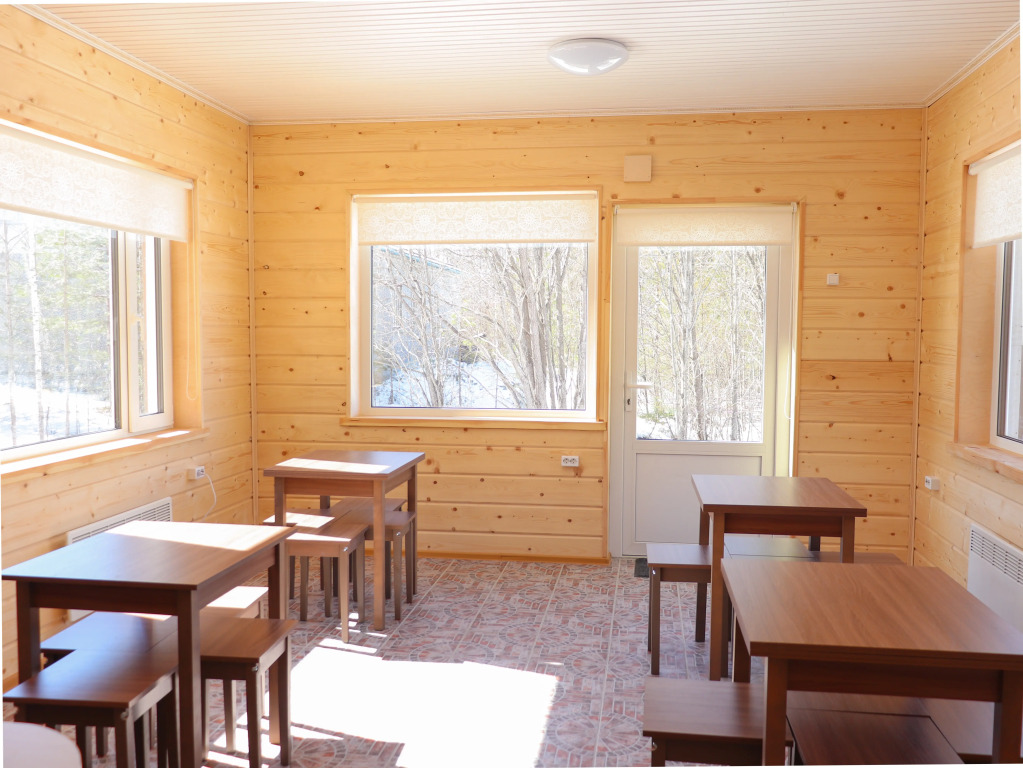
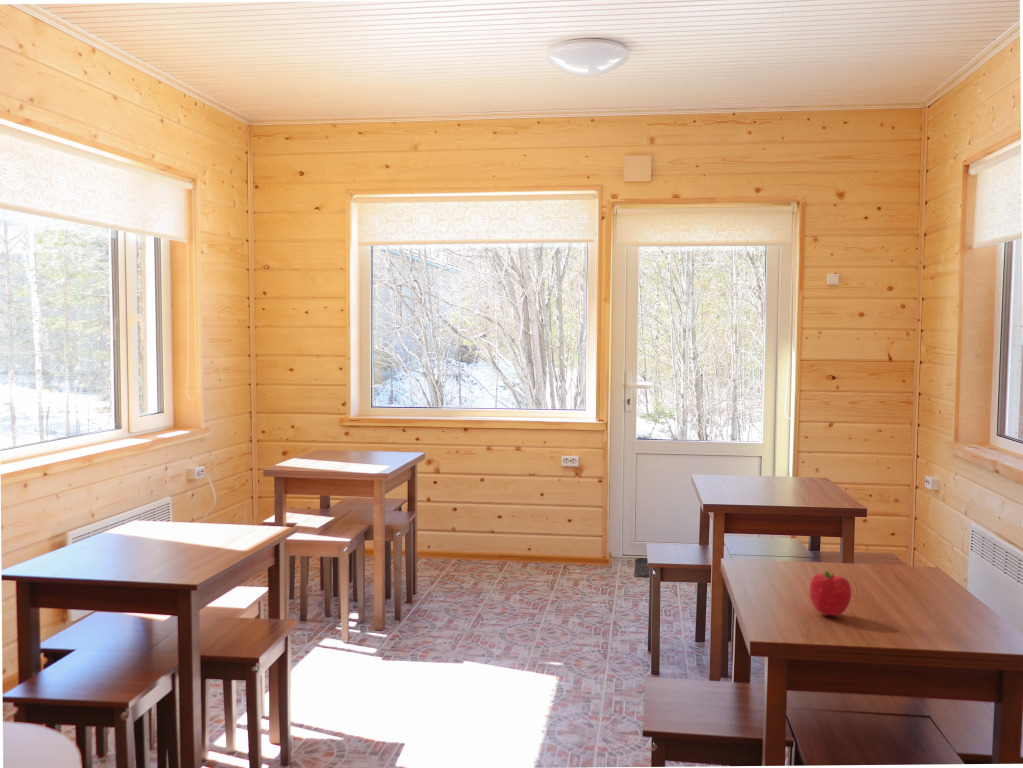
+ fruit [808,570,852,617]
